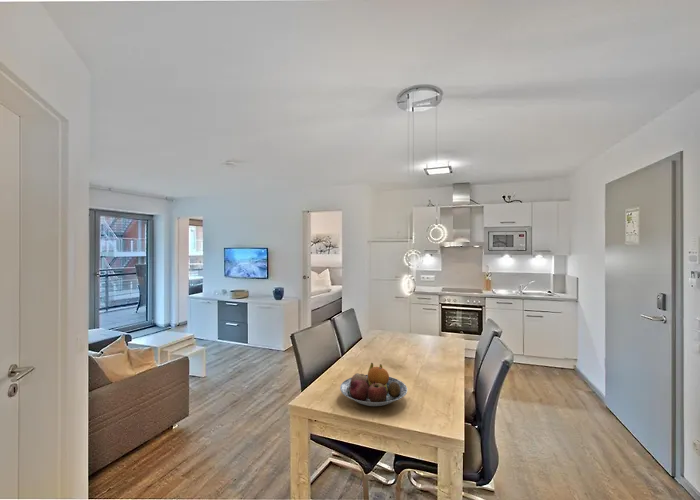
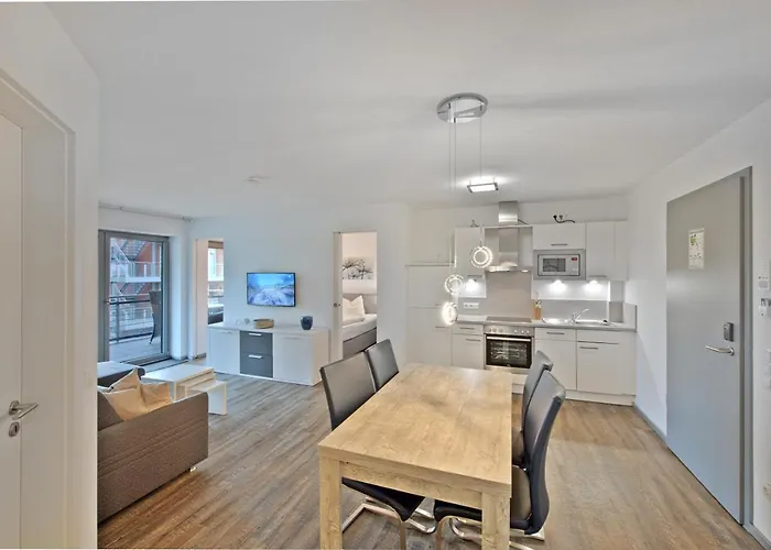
- fruit bowl [339,362,408,407]
